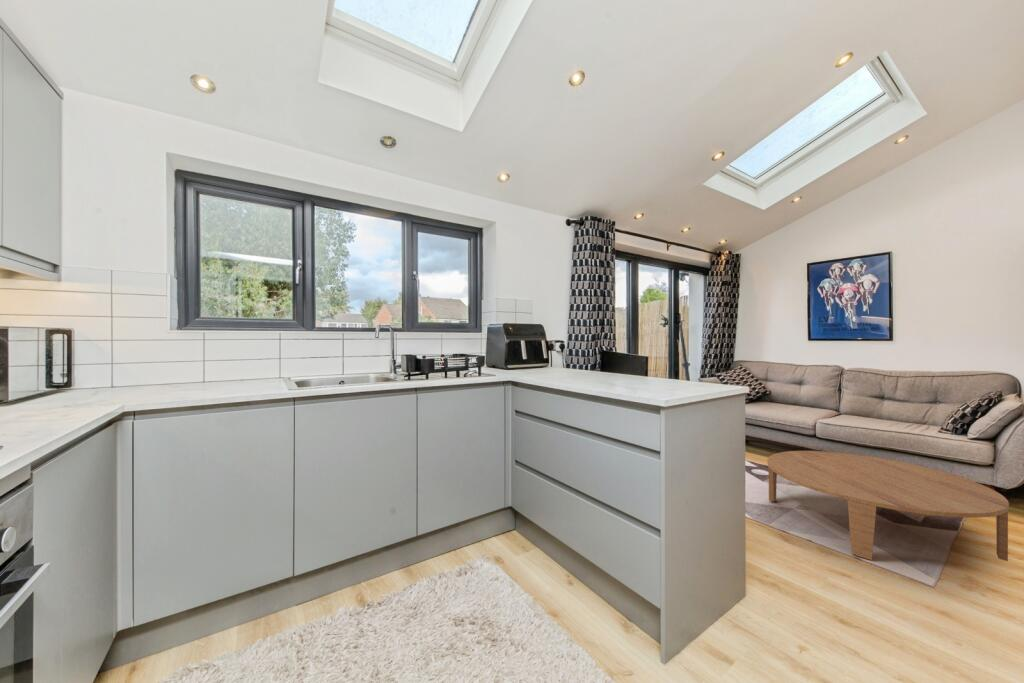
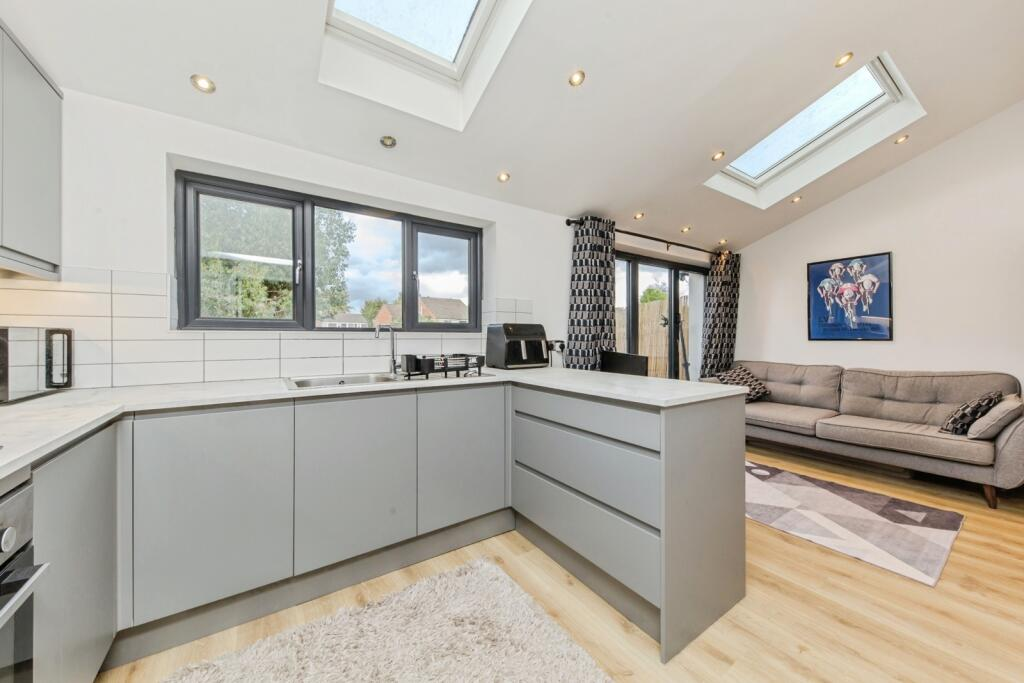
- coffee table [766,450,1010,562]
